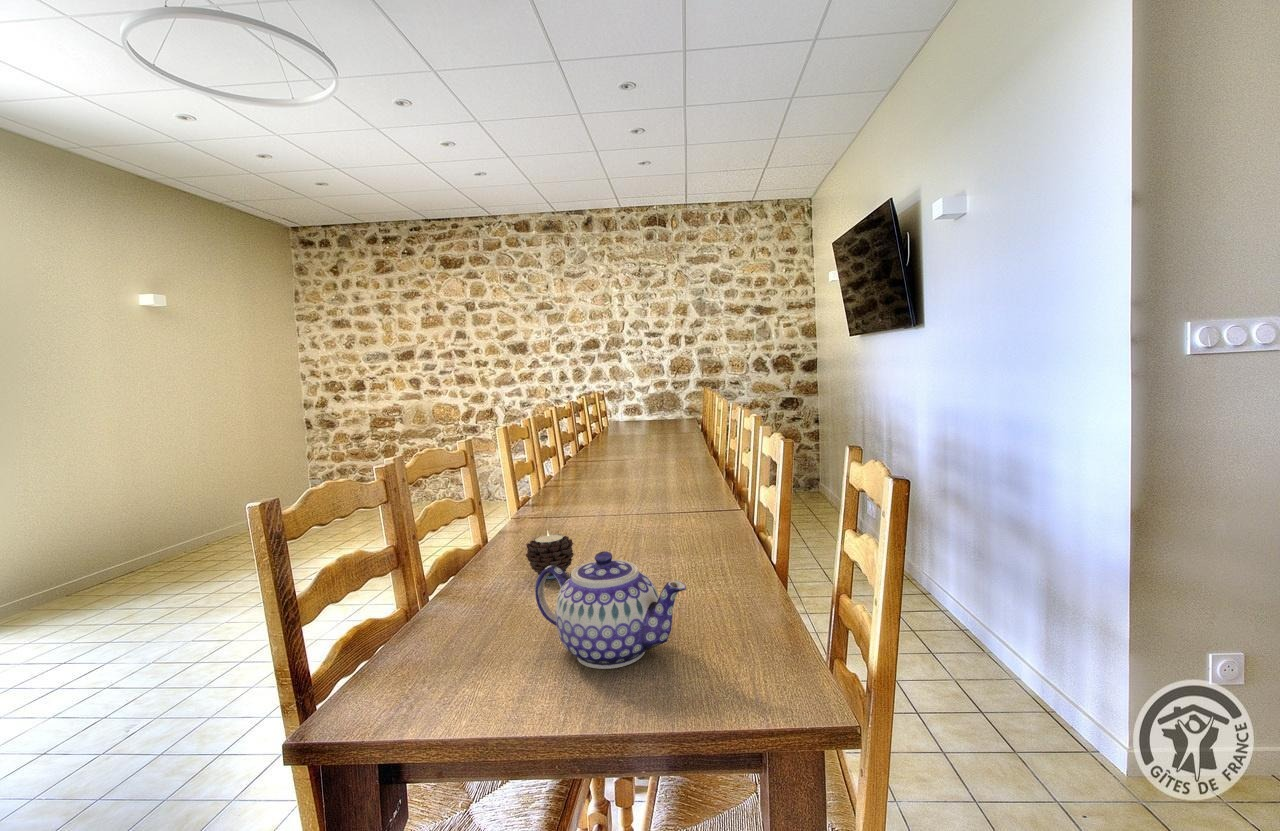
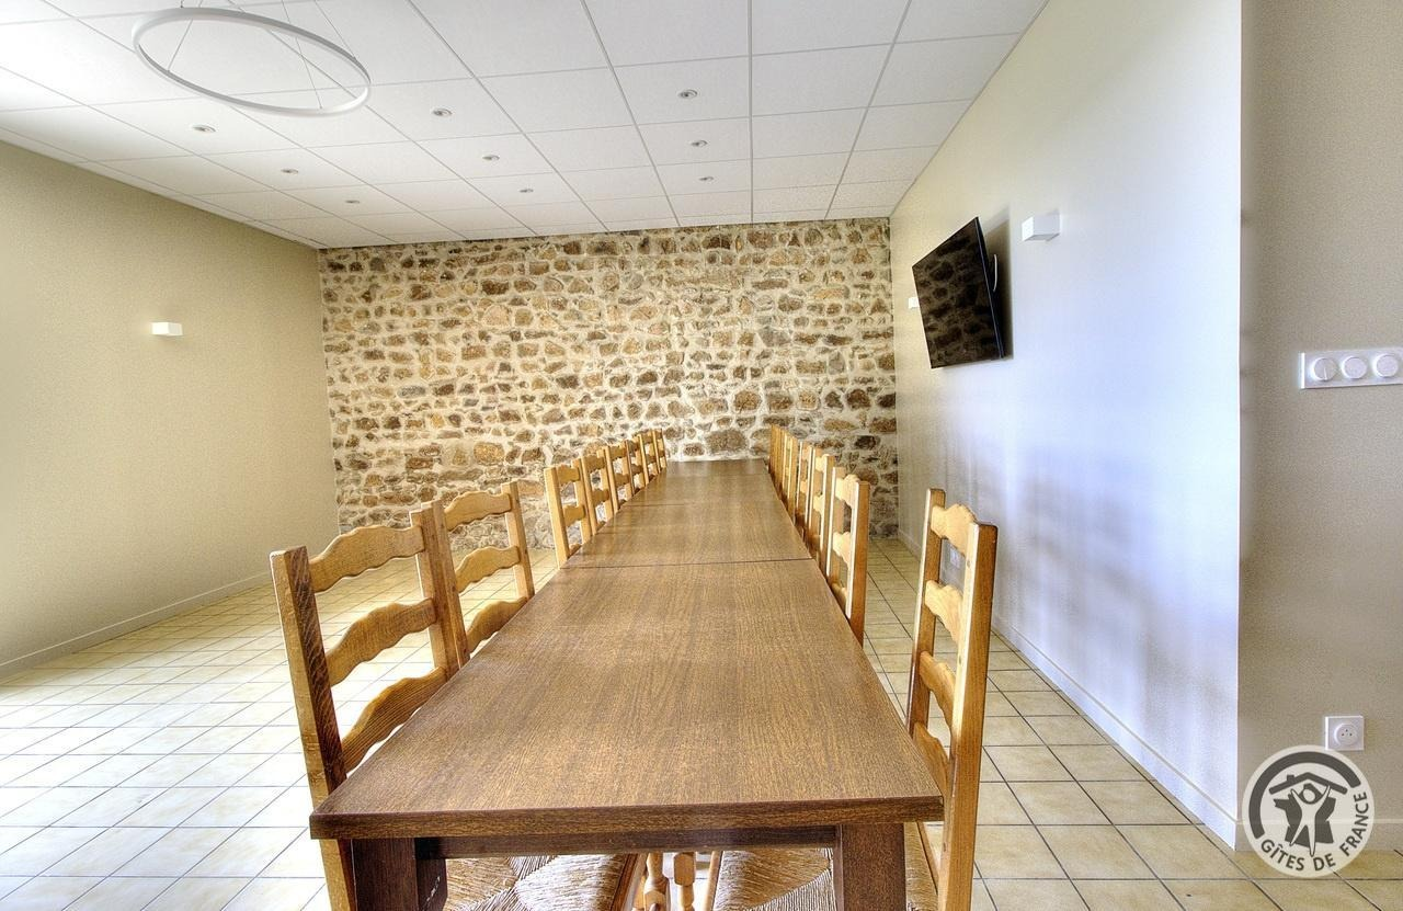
- teapot [534,550,687,670]
- candle [525,529,575,580]
